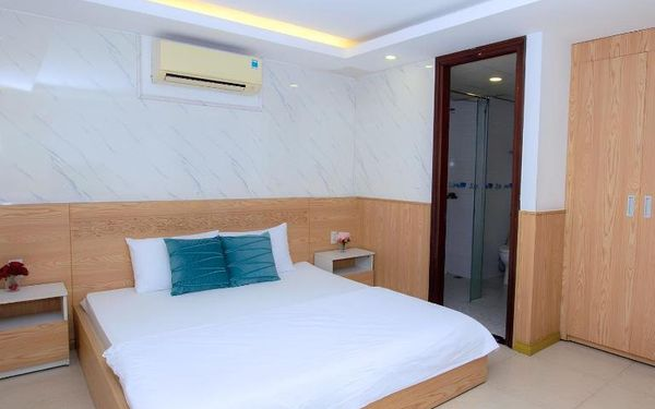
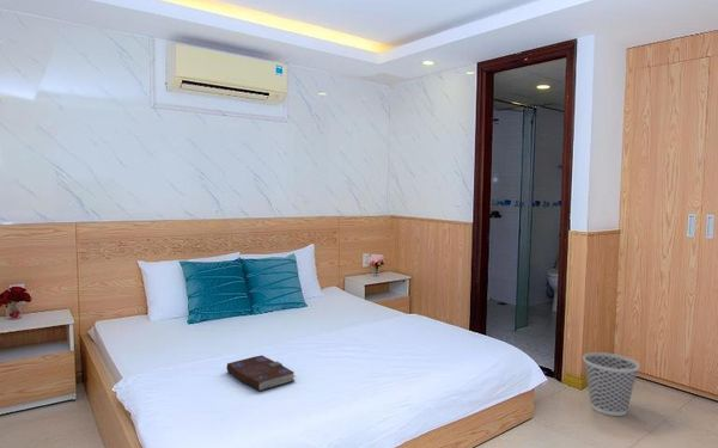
+ book [225,354,297,392]
+ wastebasket [582,351,640,417]
